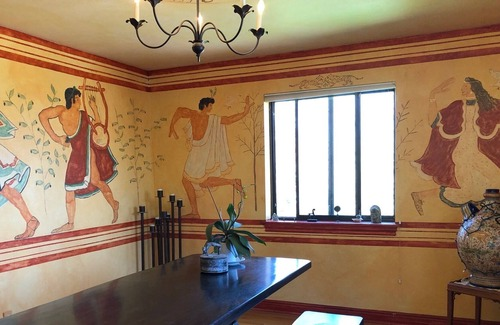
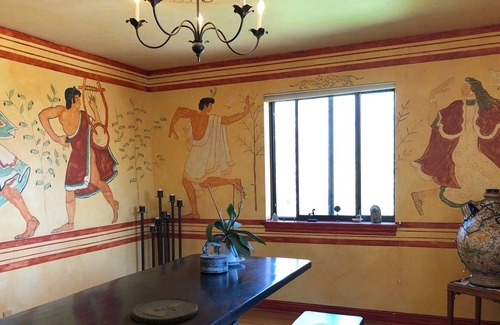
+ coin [131,297,199,325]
